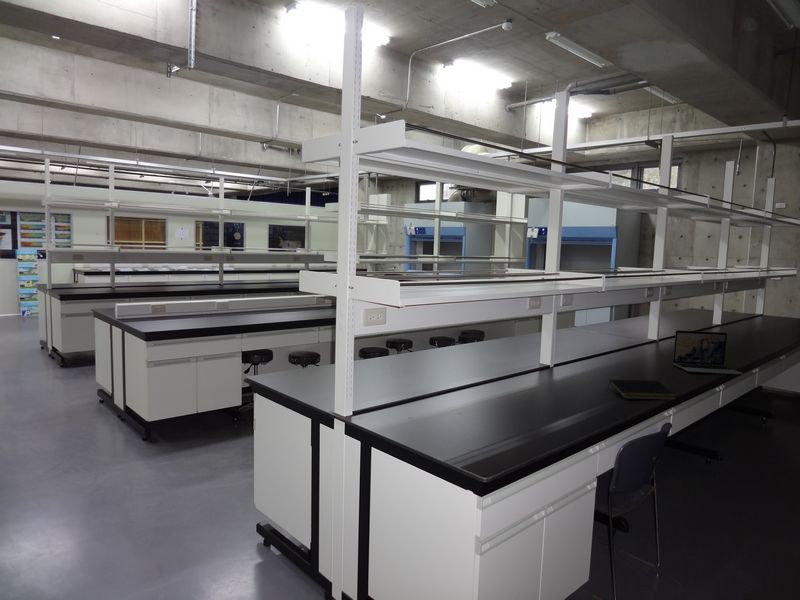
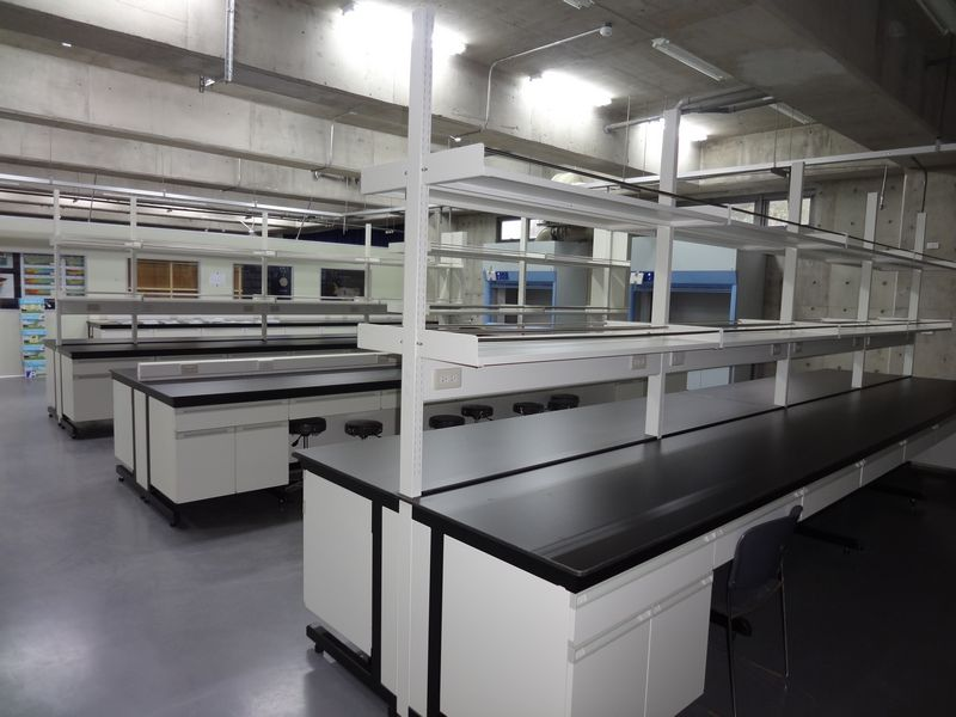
- laptop [672,329,744,375]
- notepad [607,378,677,401]
